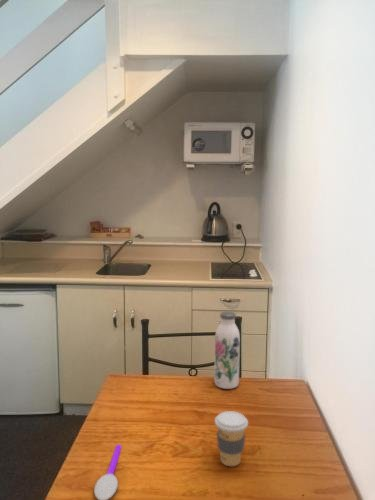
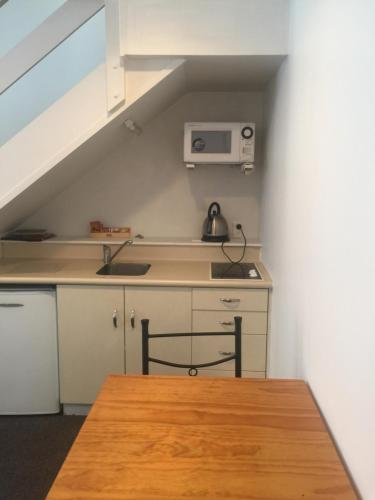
- spoon [93,444,123,500]
- water bottle [213,310,241,390]
- coffee cup [214,410,249,467]
